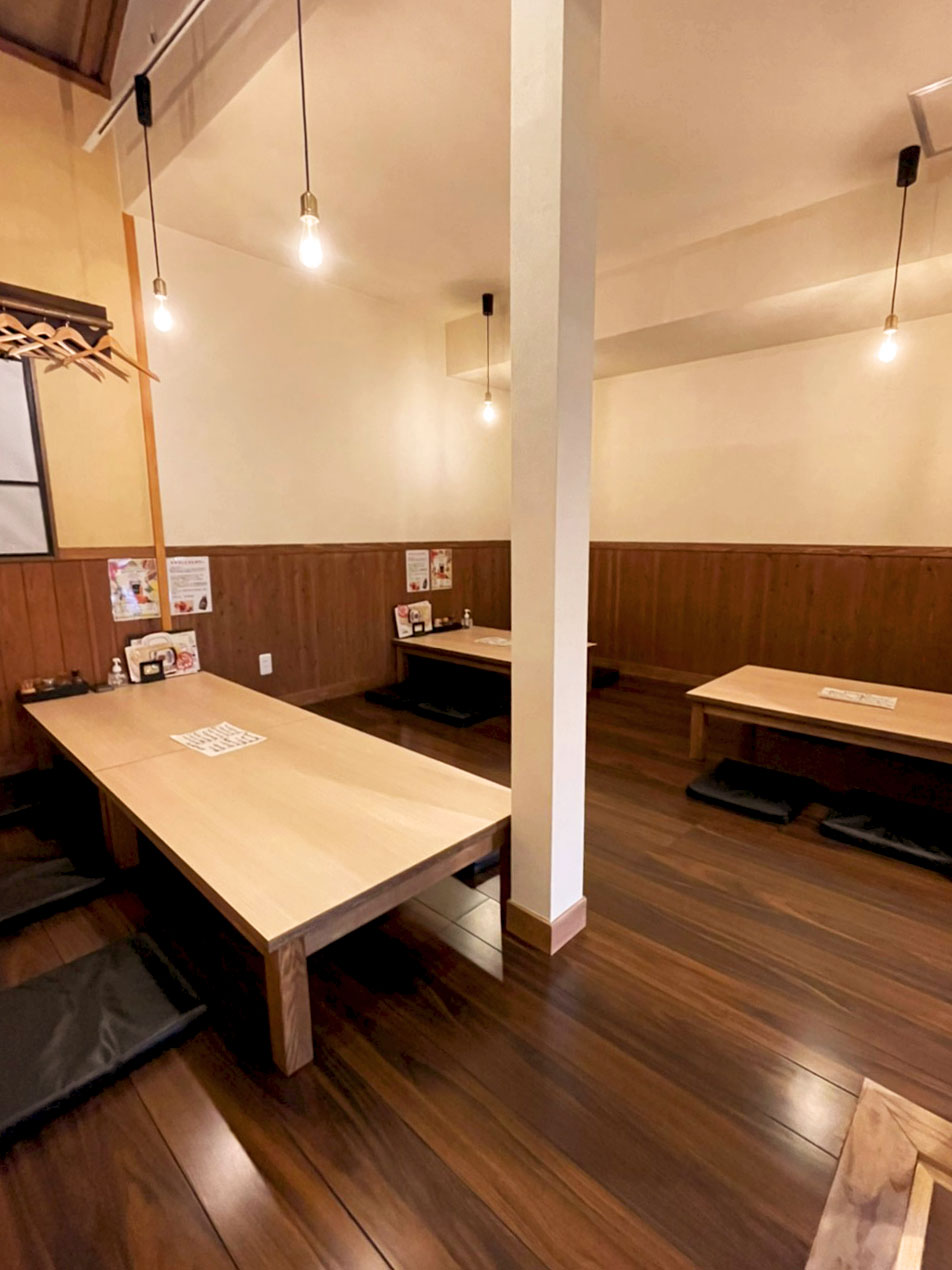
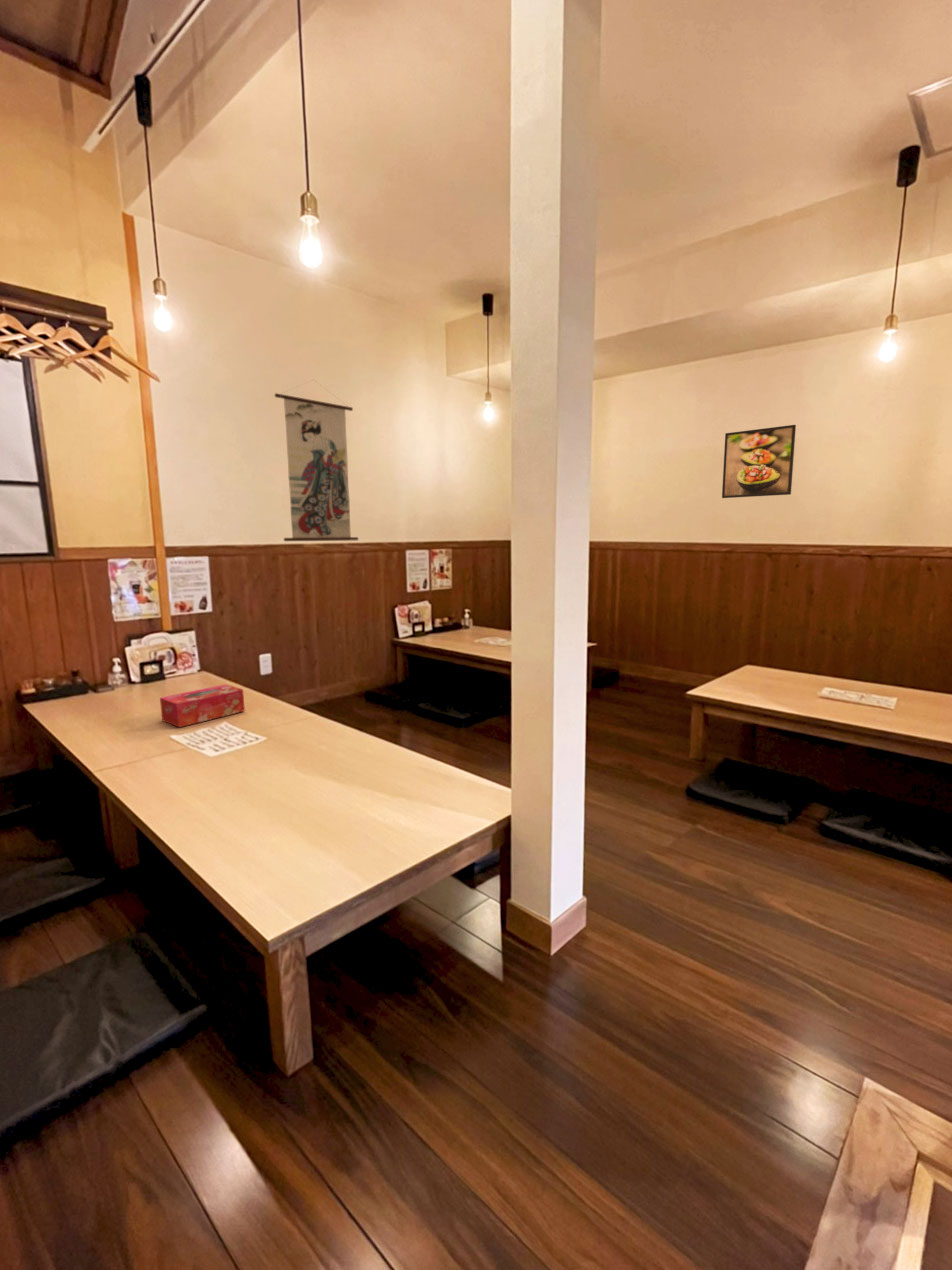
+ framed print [721,424,797,499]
+ wall scroll [274,379,359,542]
+ tissue box [159,683,246,728]
